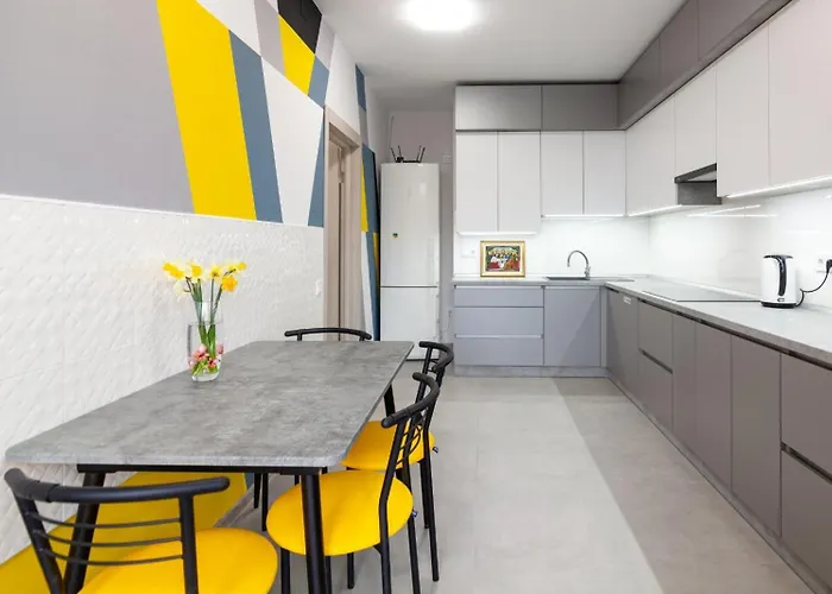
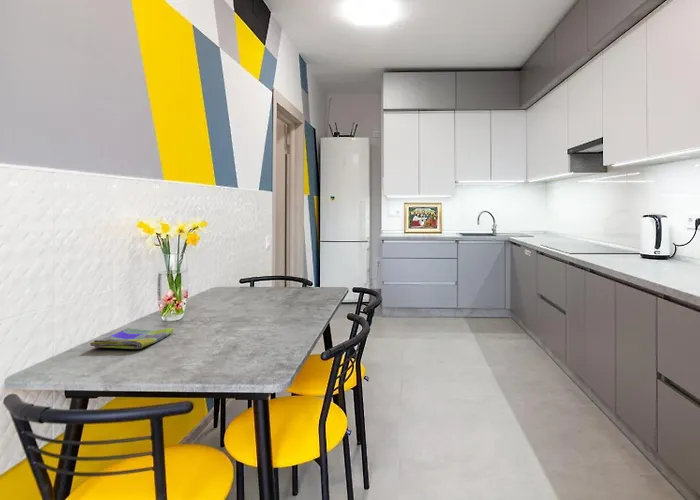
+ dish towel [89,327,174,350]
